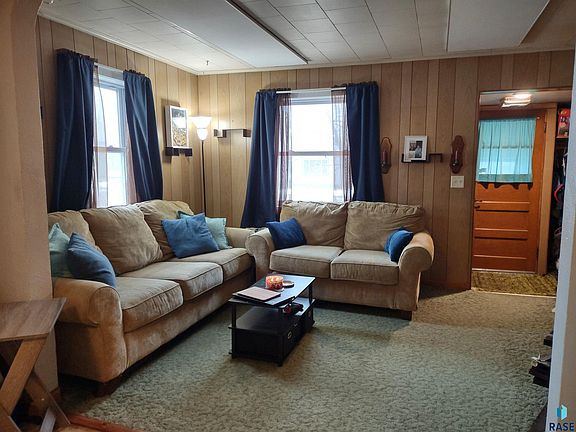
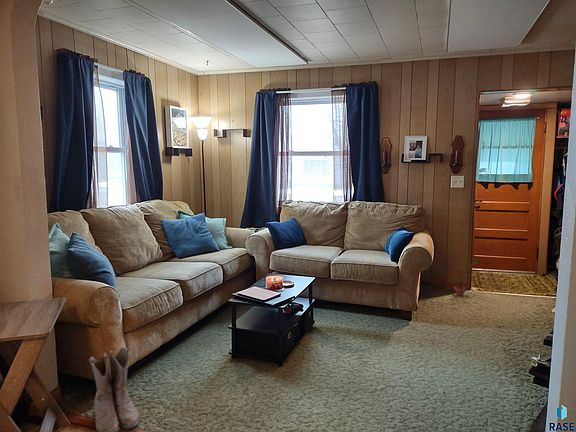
+ boots [87,347,140,432]
+ potted plant [449,257,478,297]
